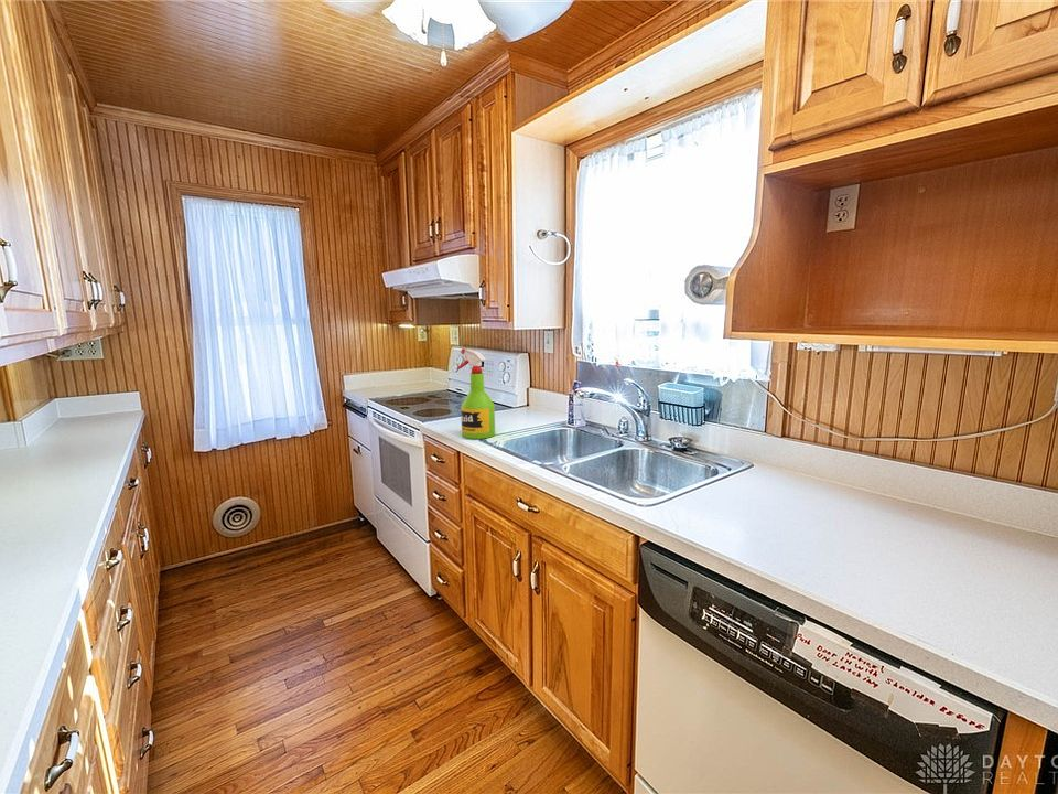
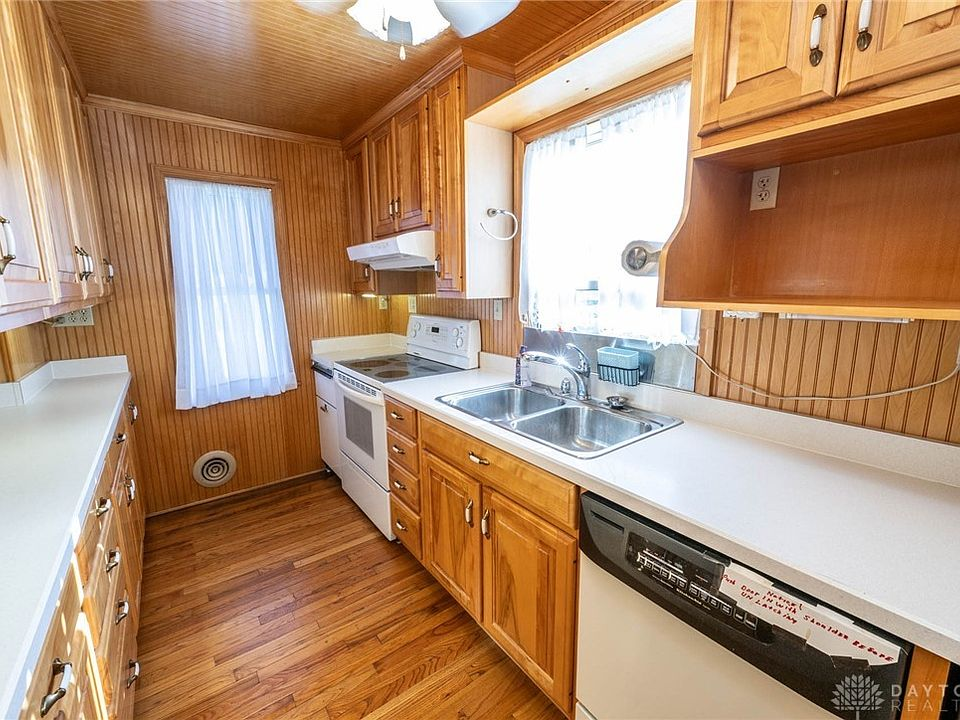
- spray bottle [455,347,496,440]
